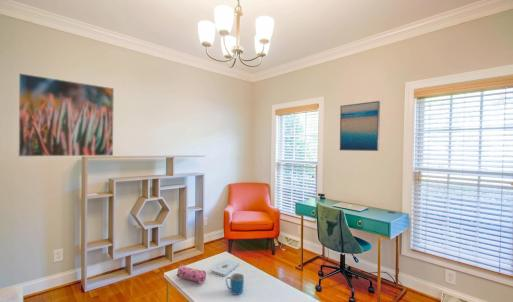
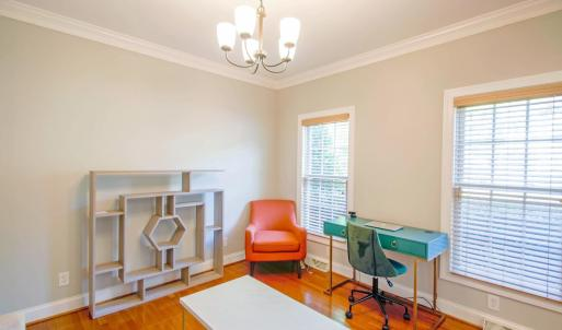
- mug [225,272,245,296]
- pencil case [176,264,207,285]
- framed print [17,72,115,158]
- wall art [339,100,381,152]
- notepad [210,258,240,278]
